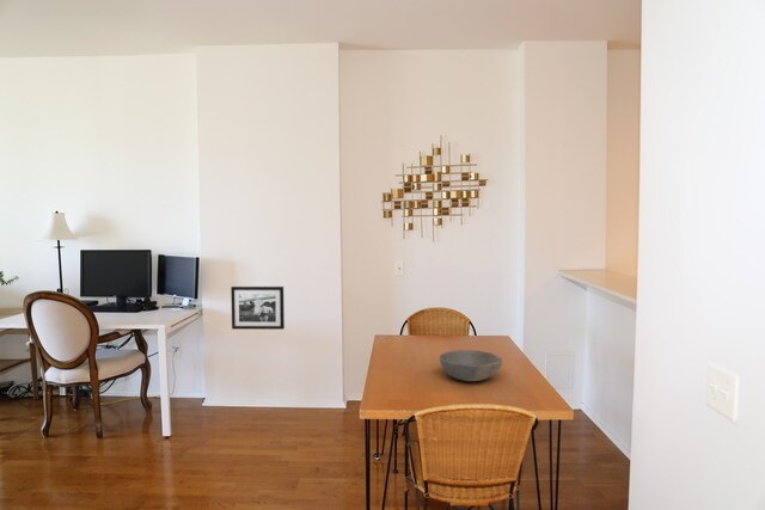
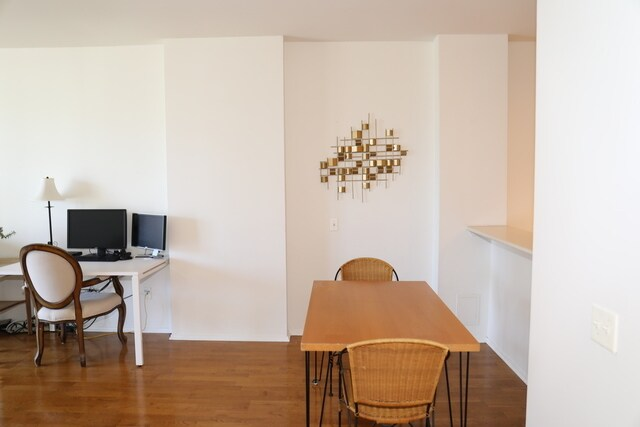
- picture frame [230,285,286,331]
- bowl [439,349,503,382]
